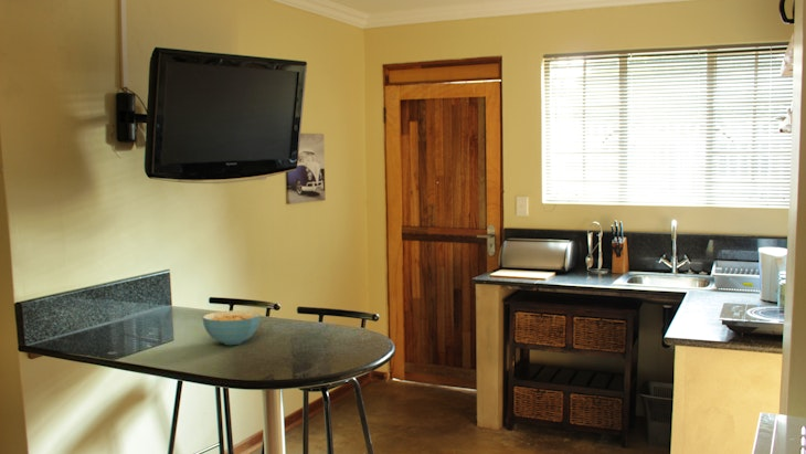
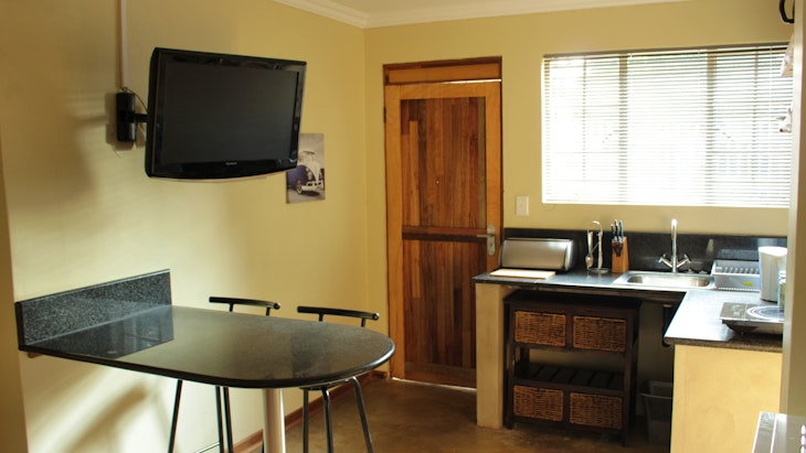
- cereal bowl [202,309,262,346]
